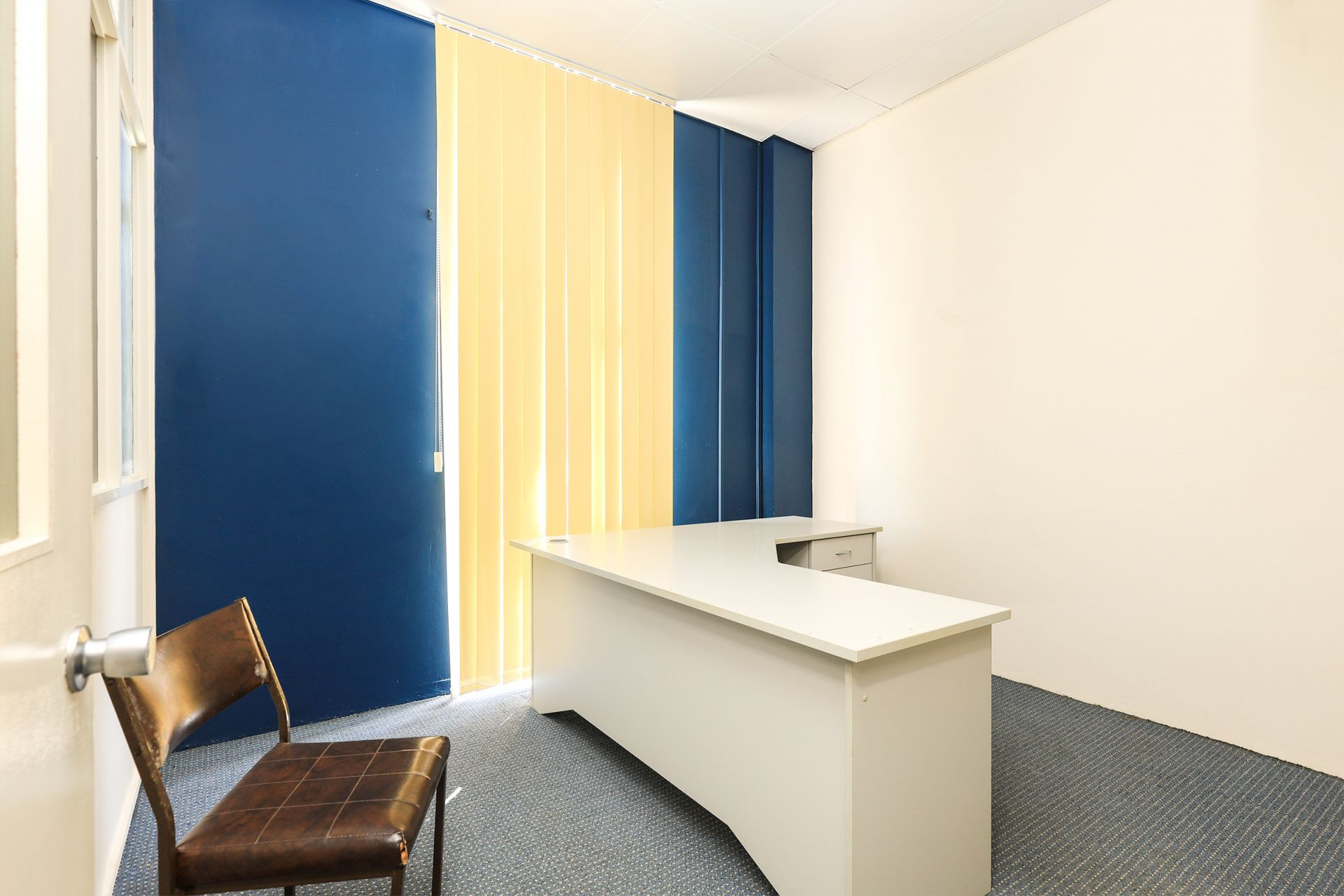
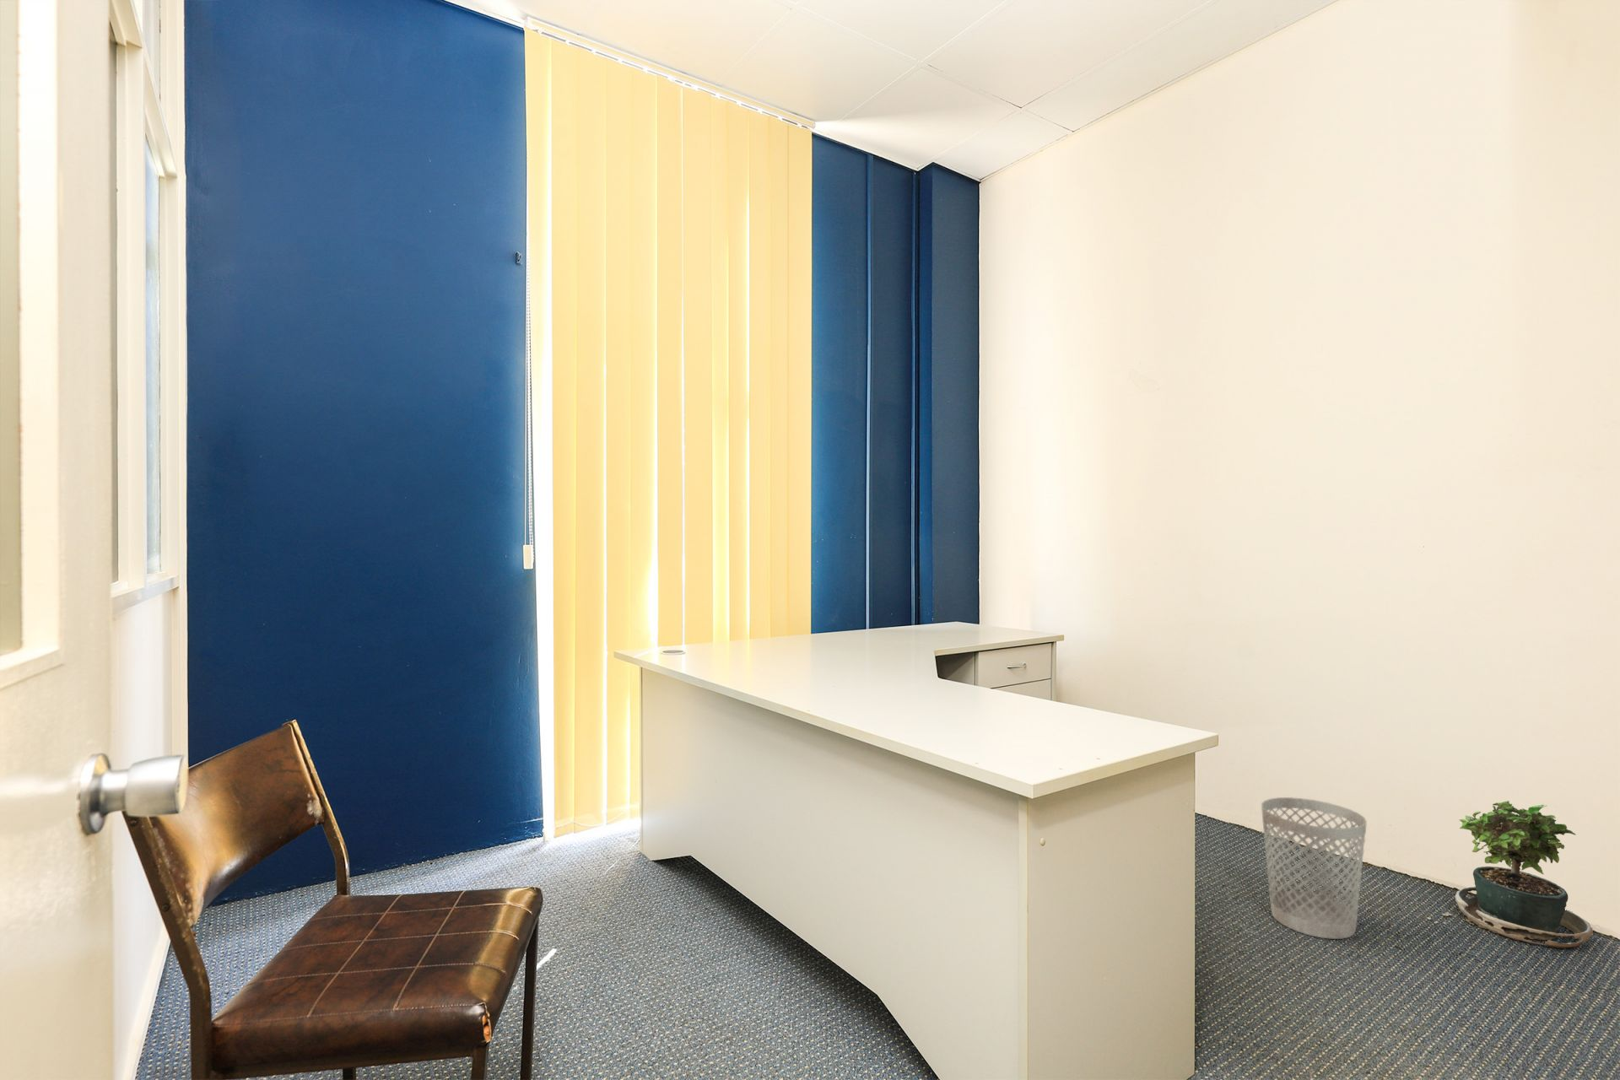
+ potted plant [1426,800,1593,949]
+ wastebasket [1261,797,1368,940]
